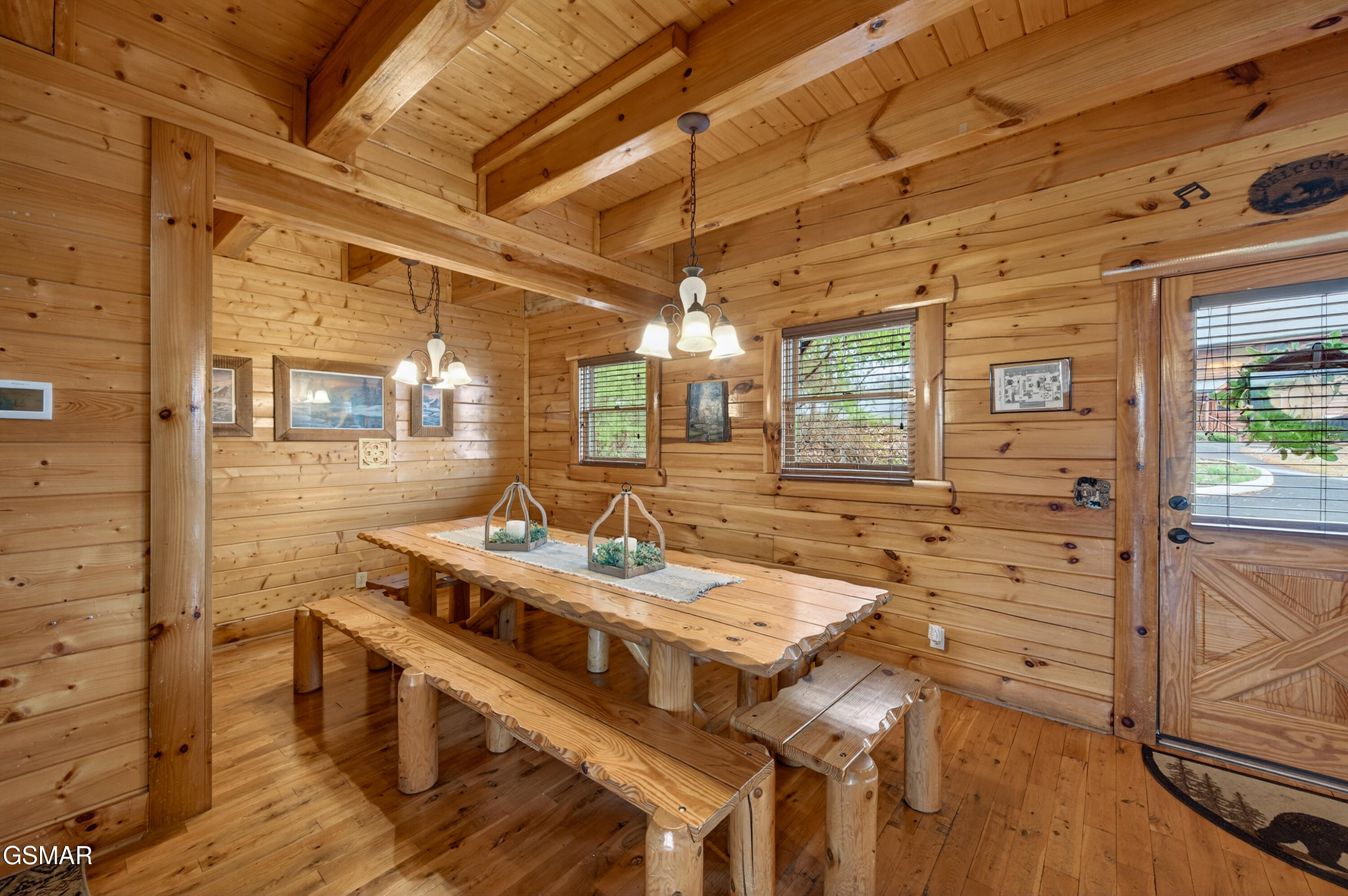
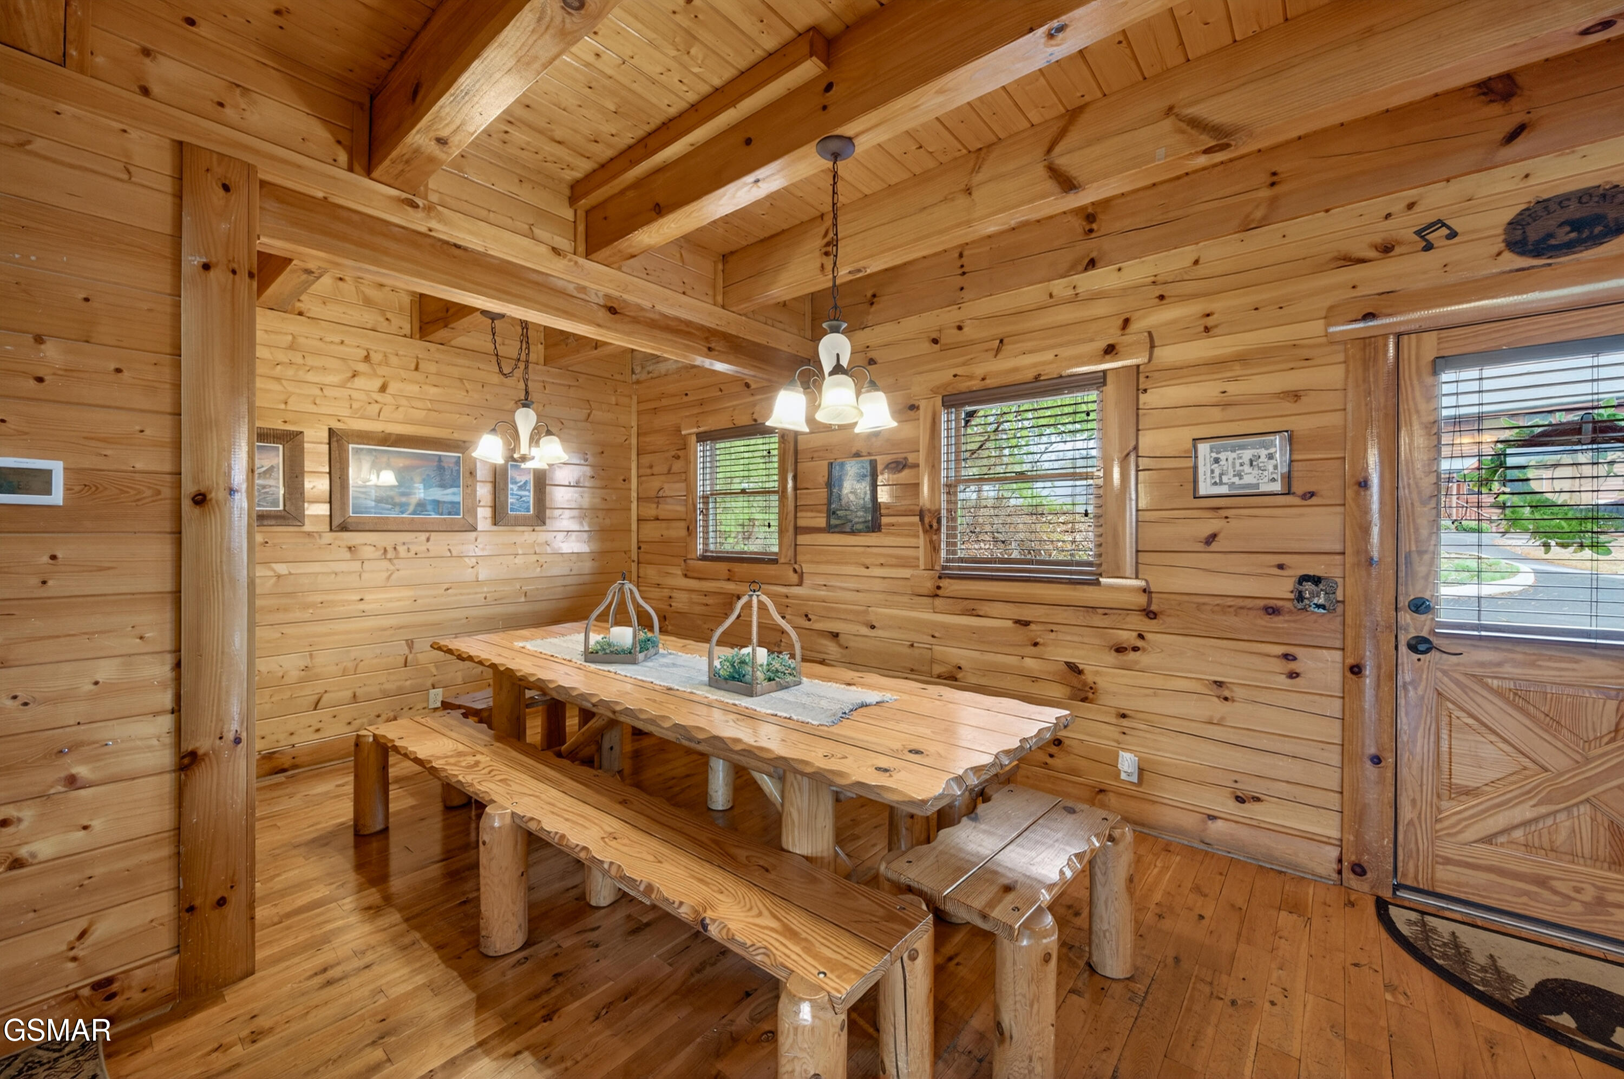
- wall ornament [357,437,392,470]
